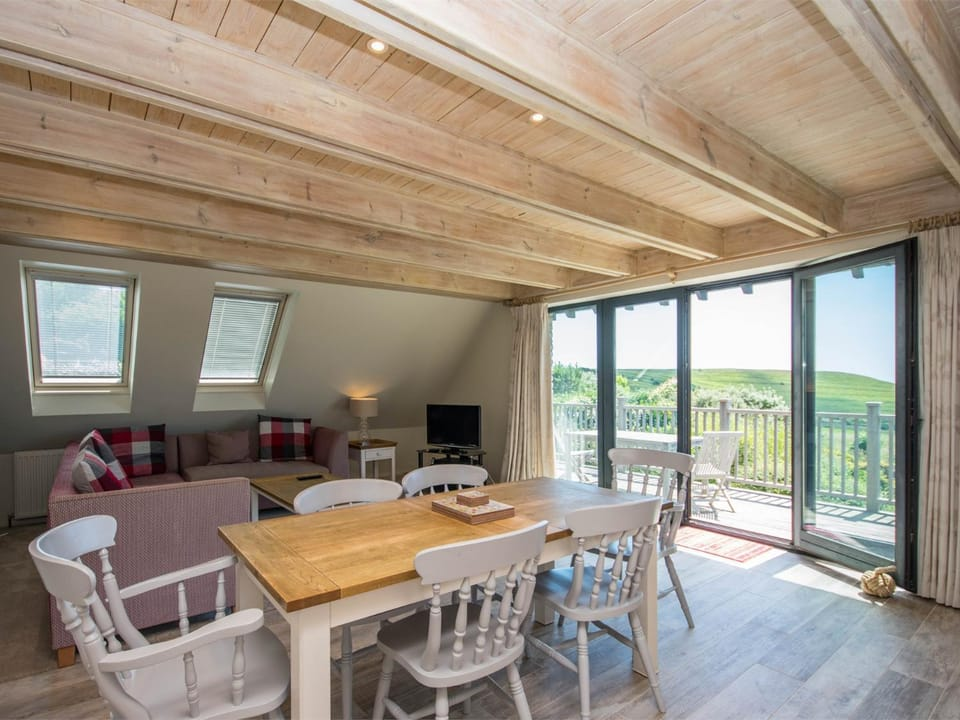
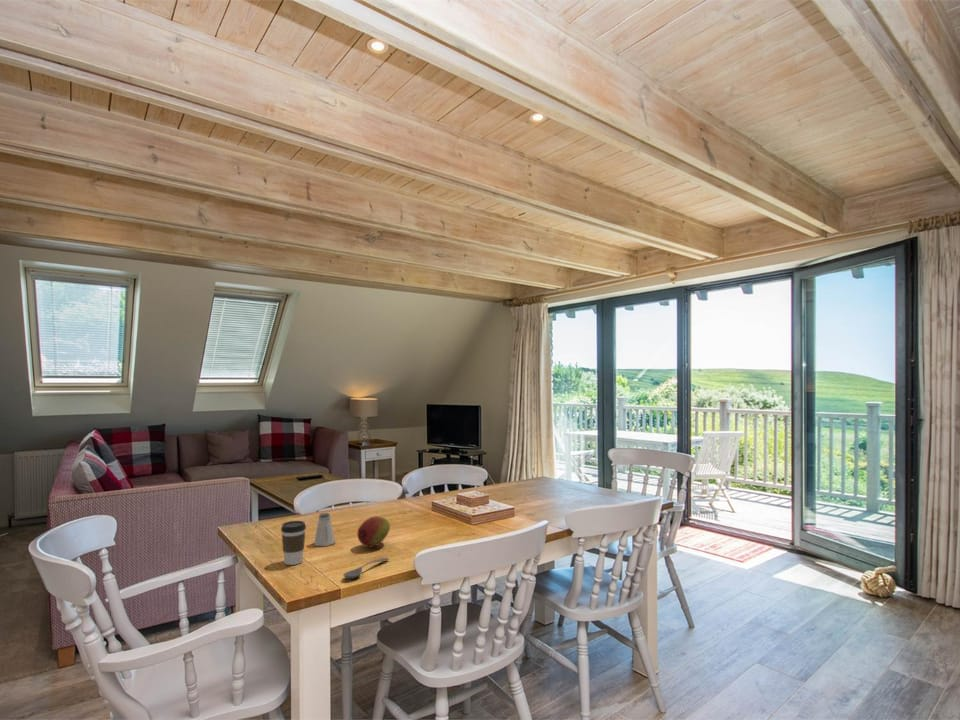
+ fruit [356,515,391,548]
+ soupspoon [343,557,390,580]
+ saltshaker [313,512,336,547]
+ coffee cup [280,520,307,566]
